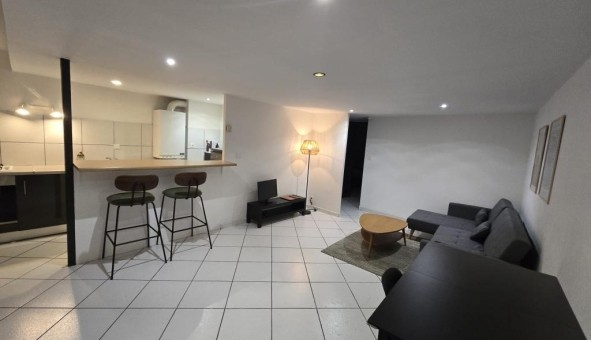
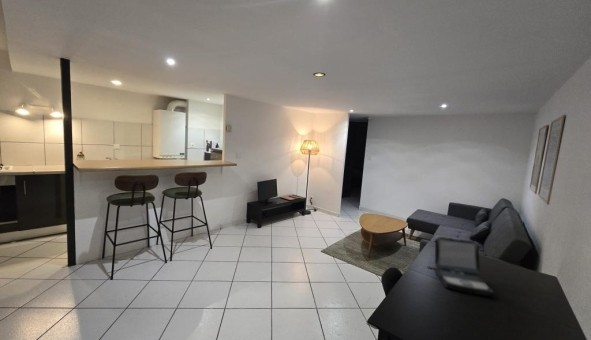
+ laptop [427,236,495,297]
